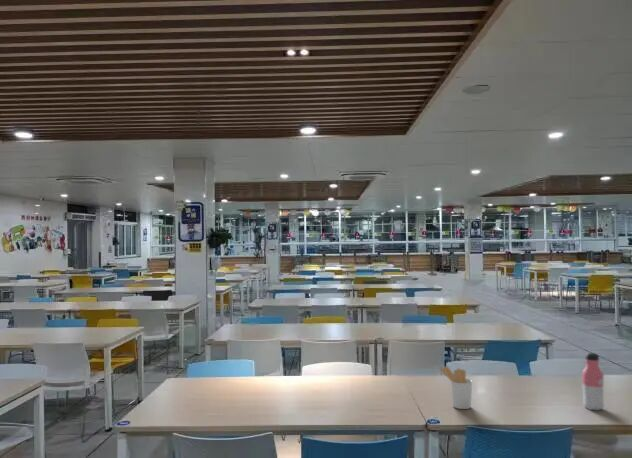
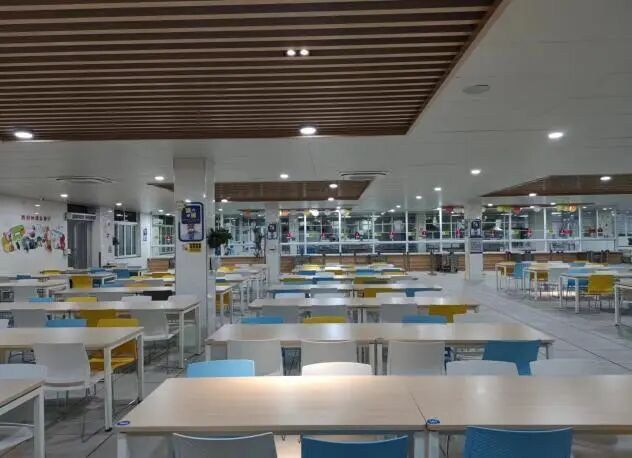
- water bottle [581,352,605,412]
- utensil holder [439,365,473,410]
